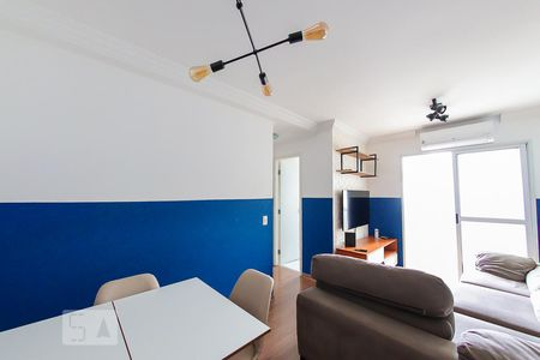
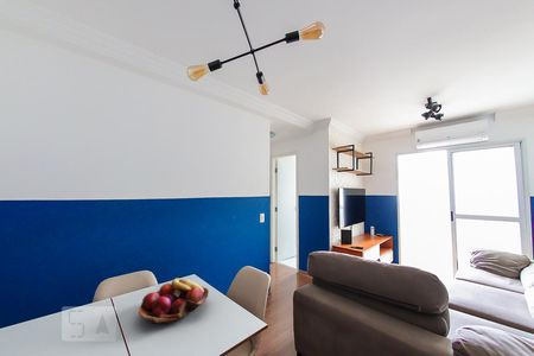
+ fruit basket [138,278,210,325]
